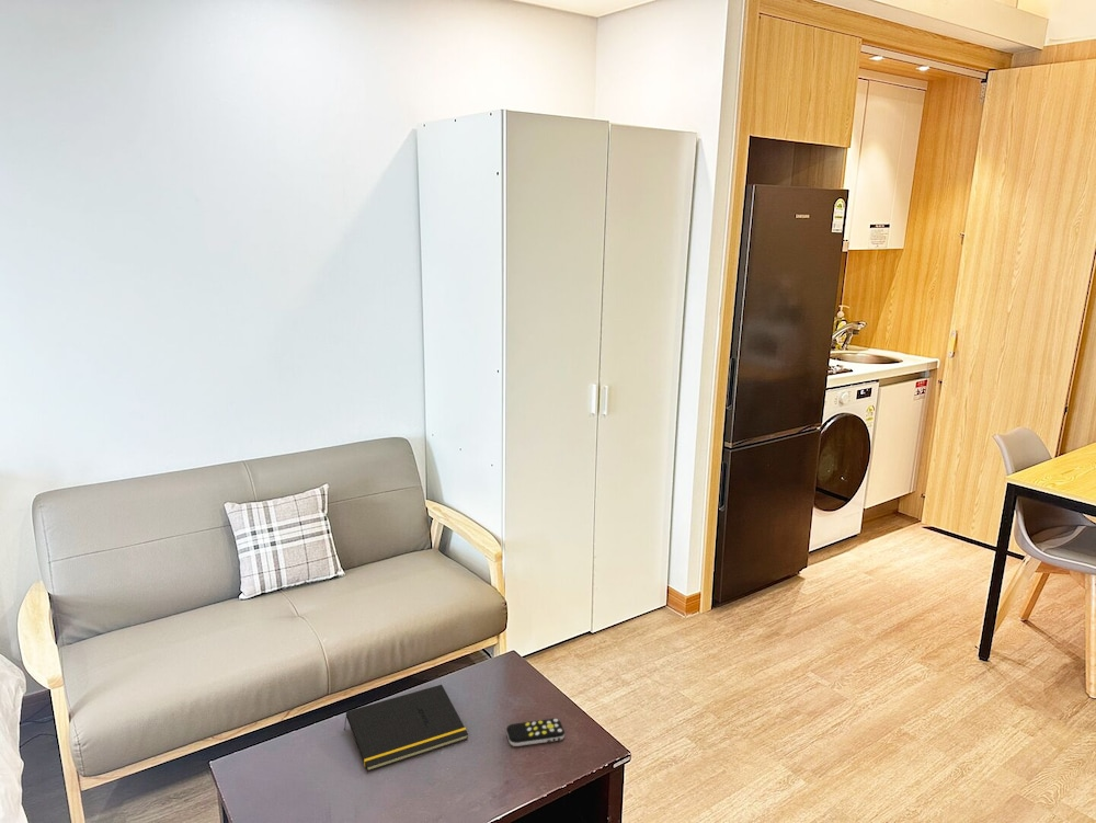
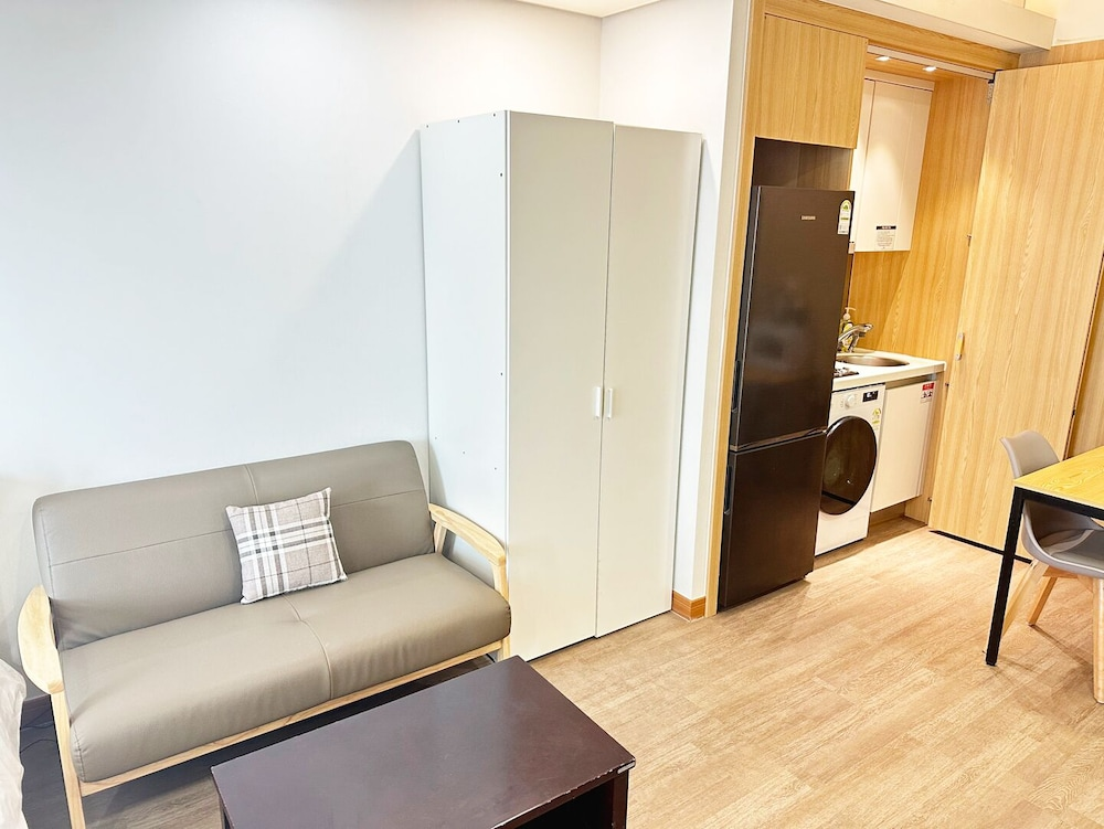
- notepad [343,684,469,773]
- remote control [505,718,566,747]
